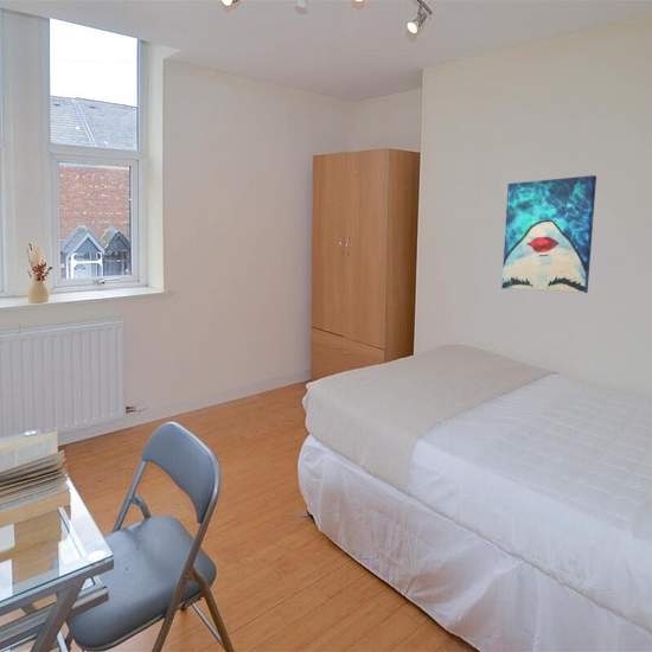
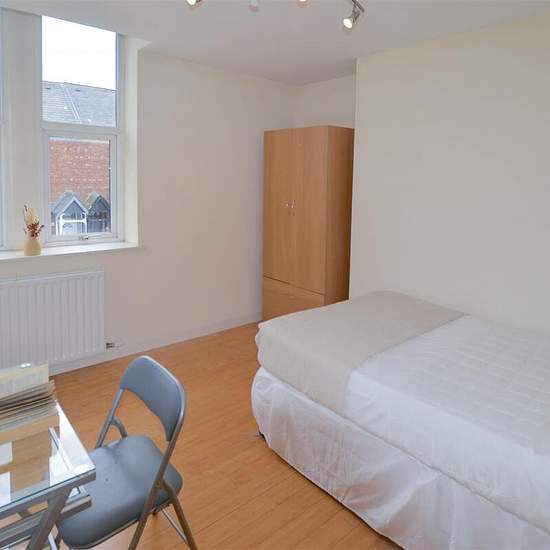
- wall art [500,174,597,294]
